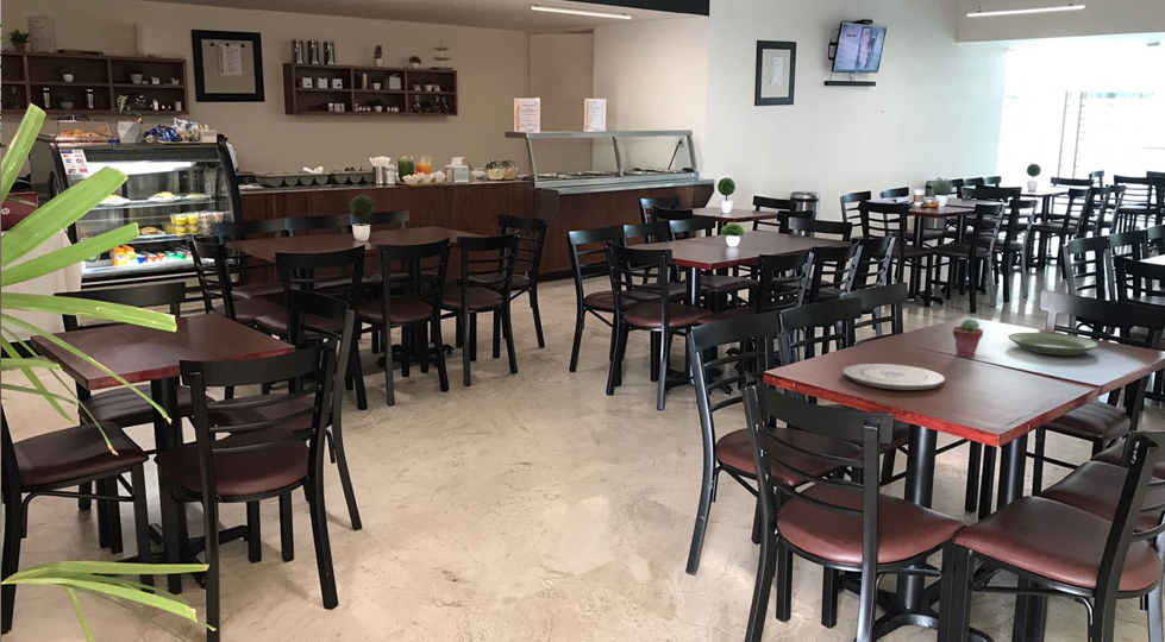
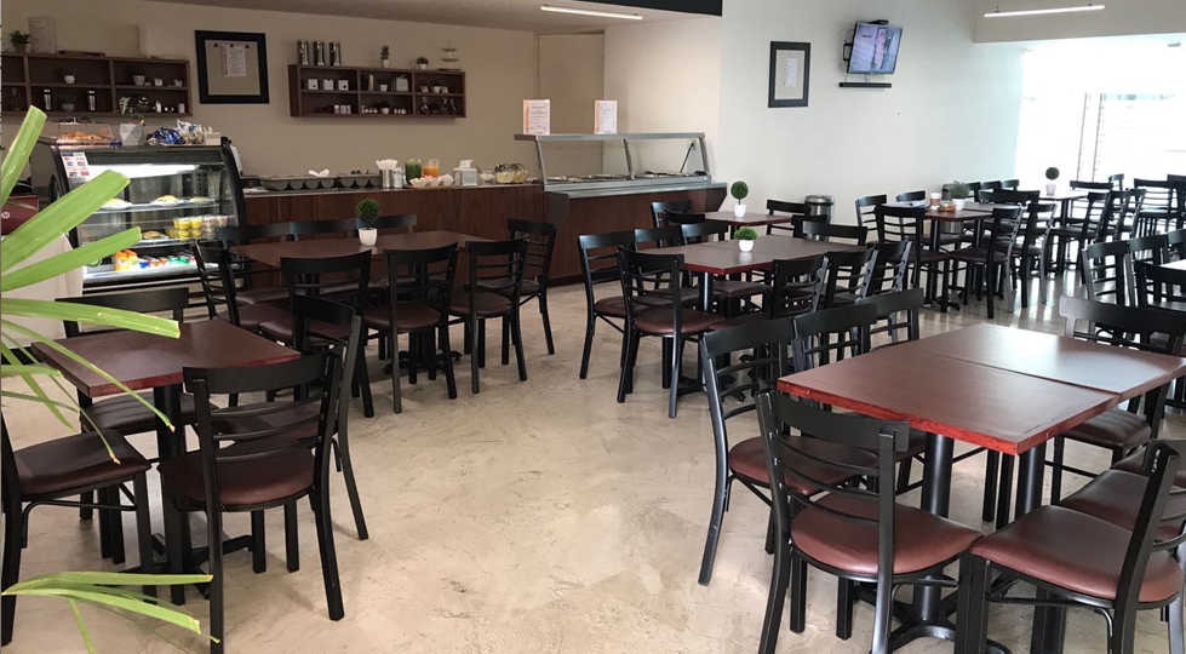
- potted succulent [952,317,984,358]
- plate [843,363,946,391]
- plate [1007,332,1100,357]
